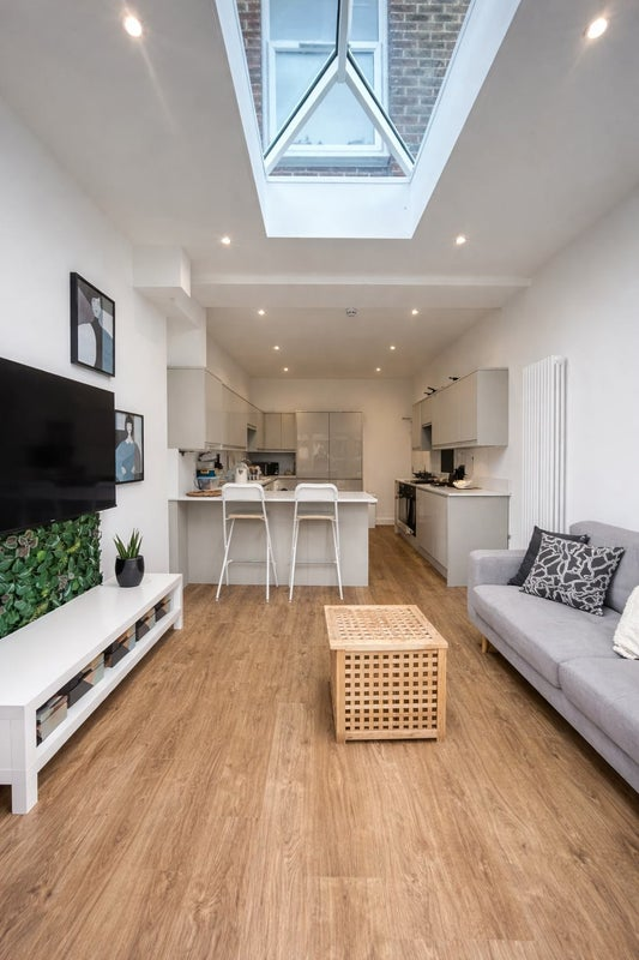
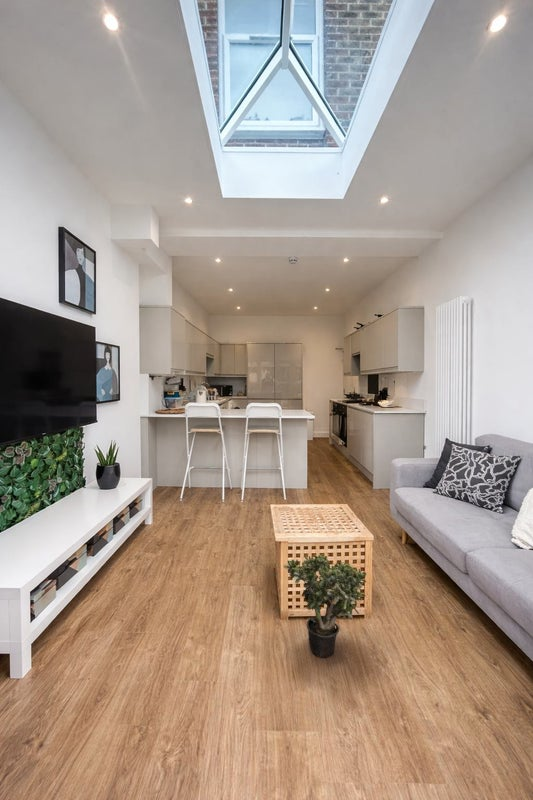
+ potted plant [282,554,367,658]
